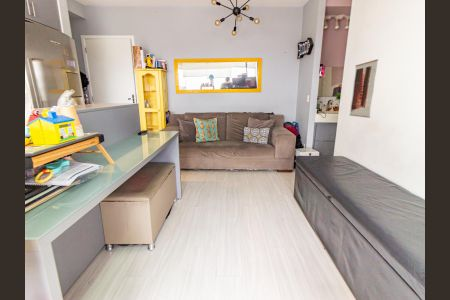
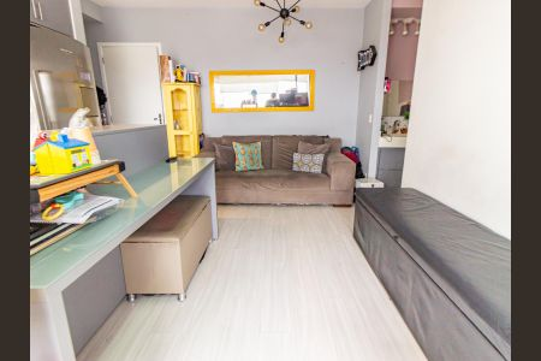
- wall art [349,58,379,119]
